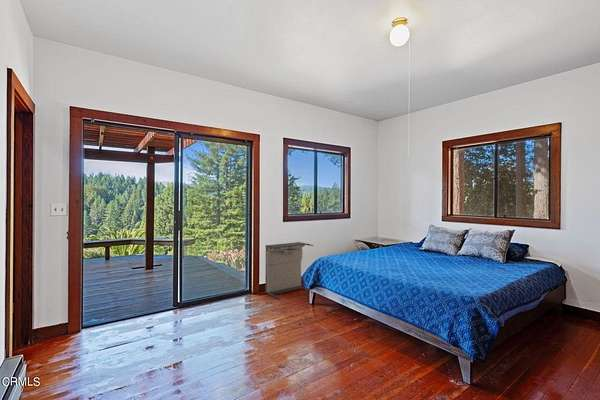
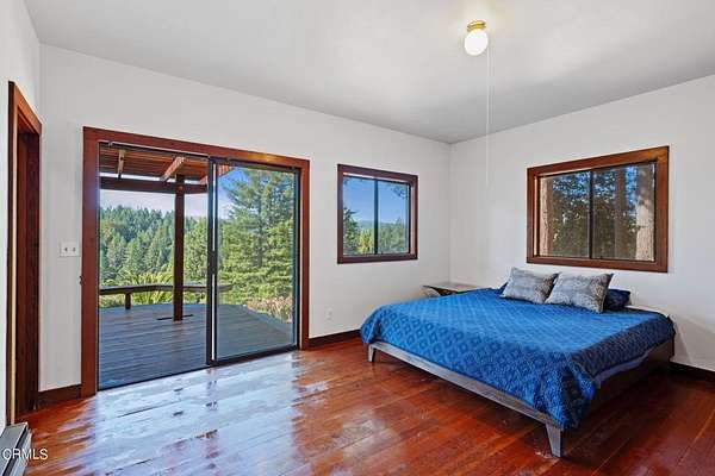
- laundry hamper [264,241,314,300]
